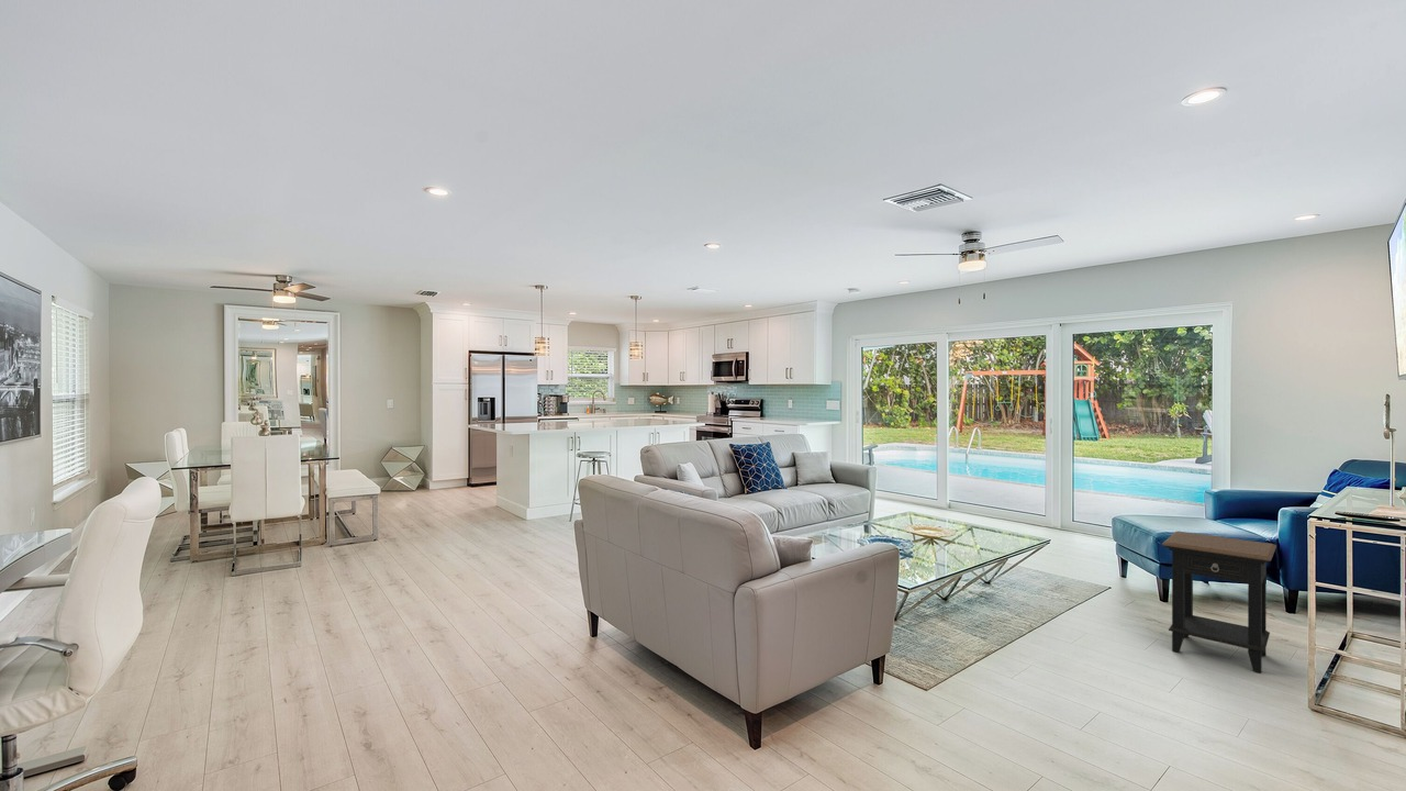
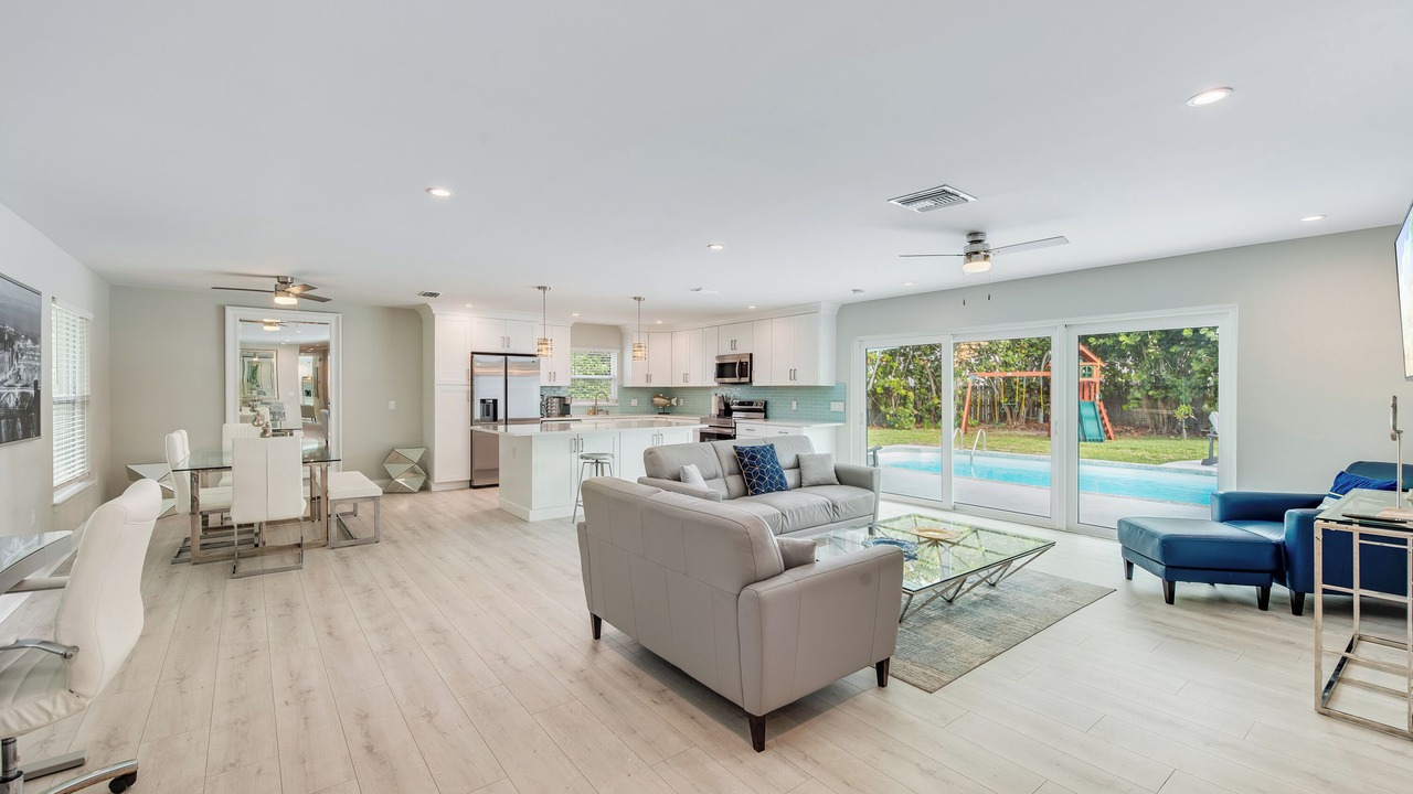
- side table [1161,531,1277,673]
